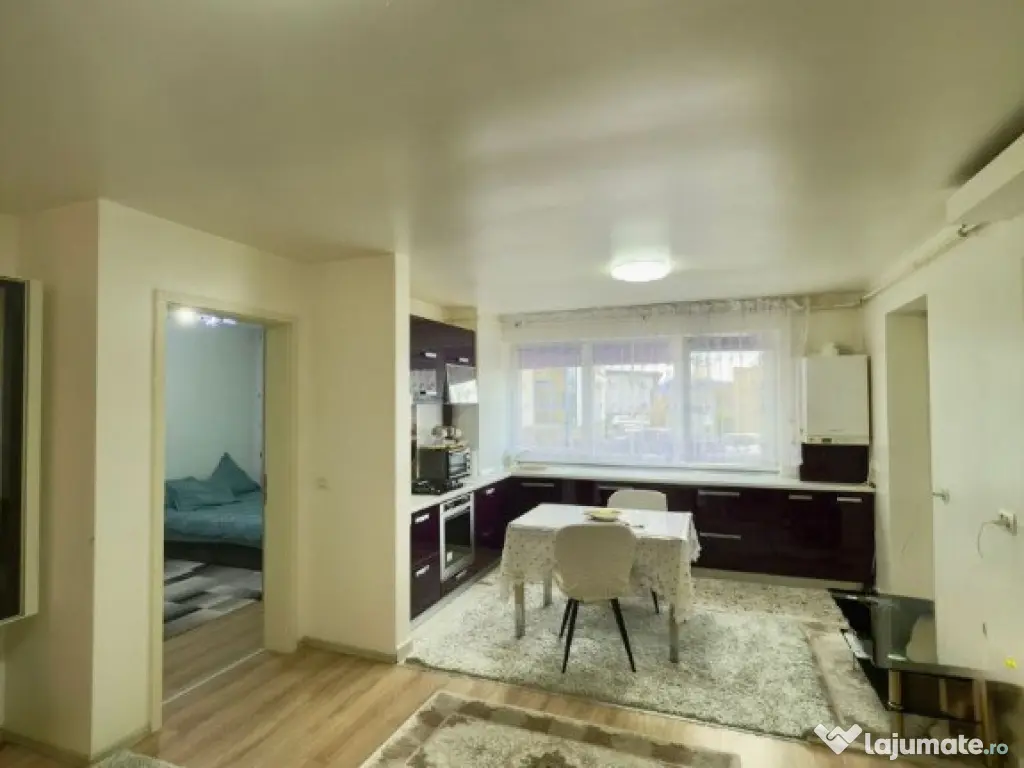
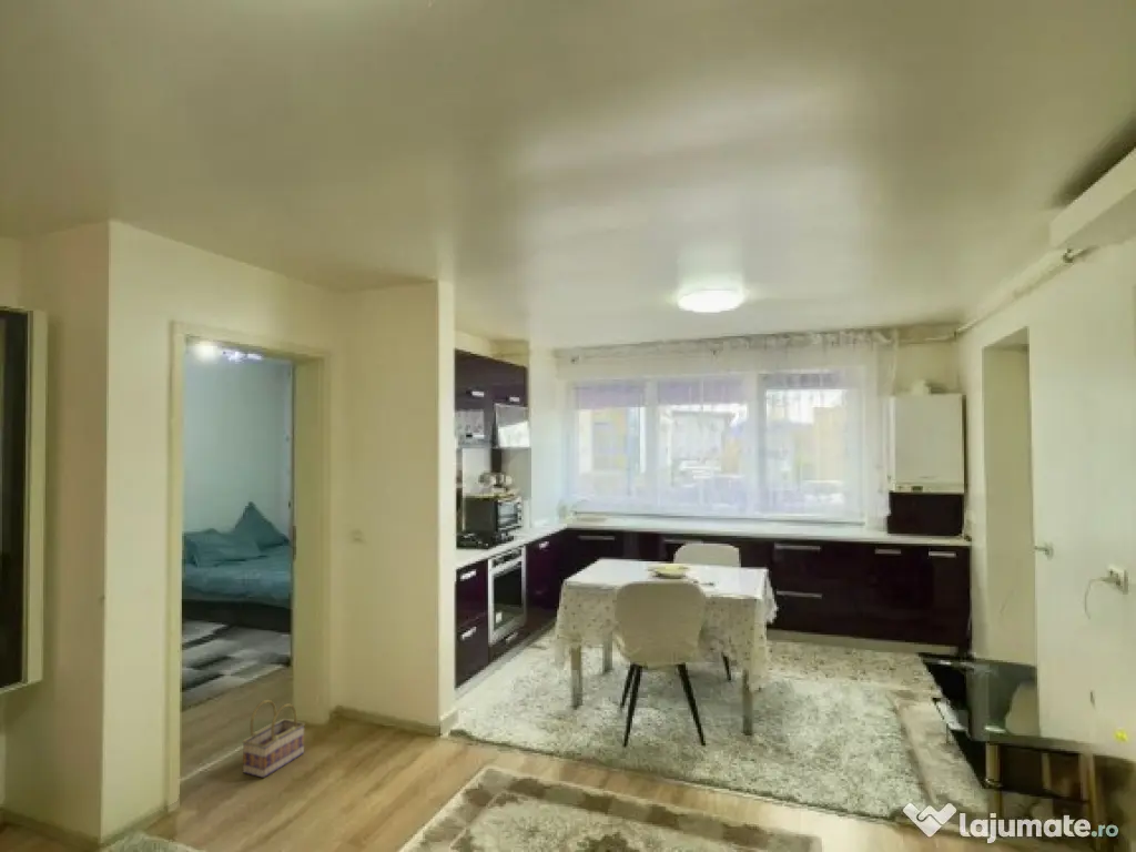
+ basket [241,699,306,779]
